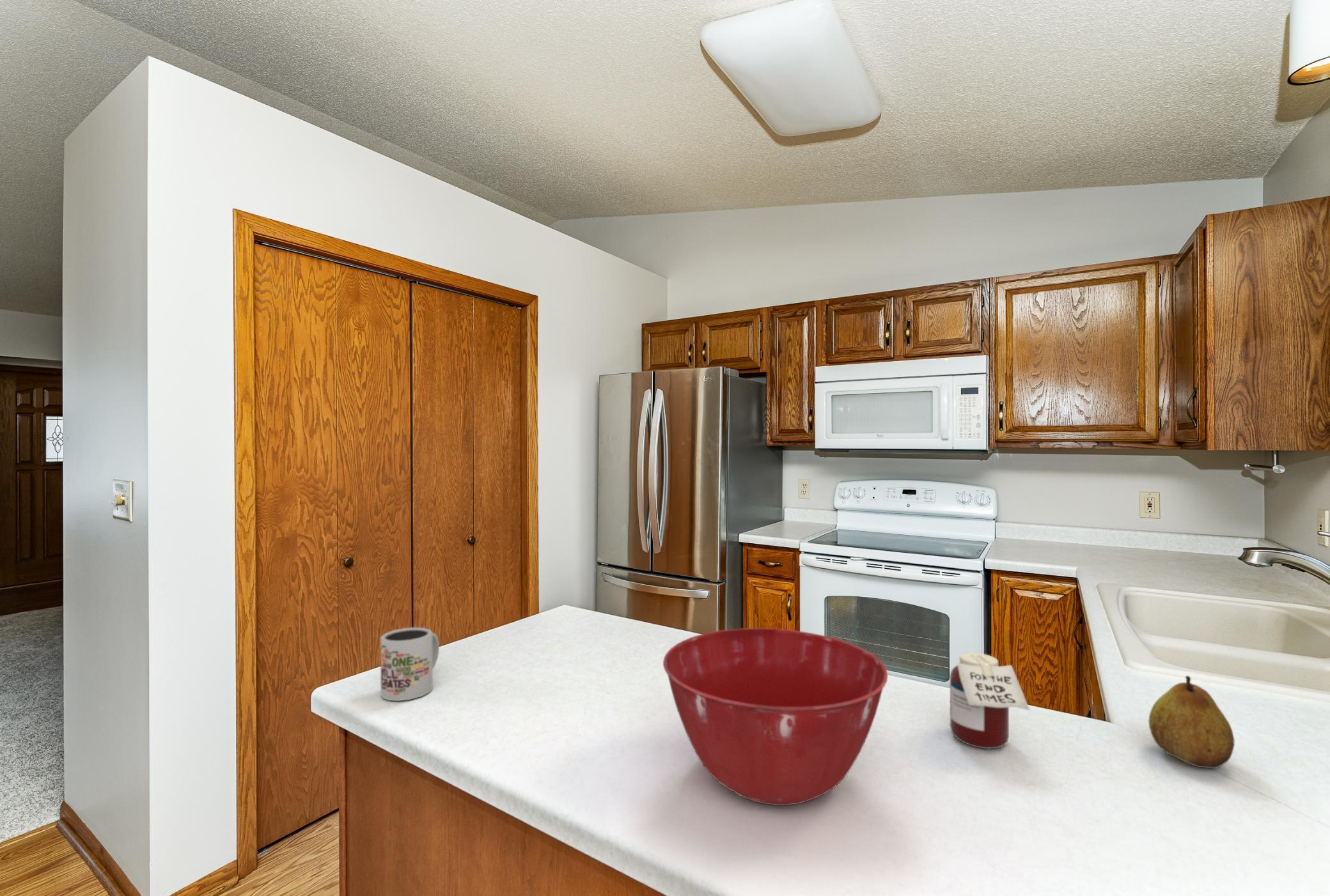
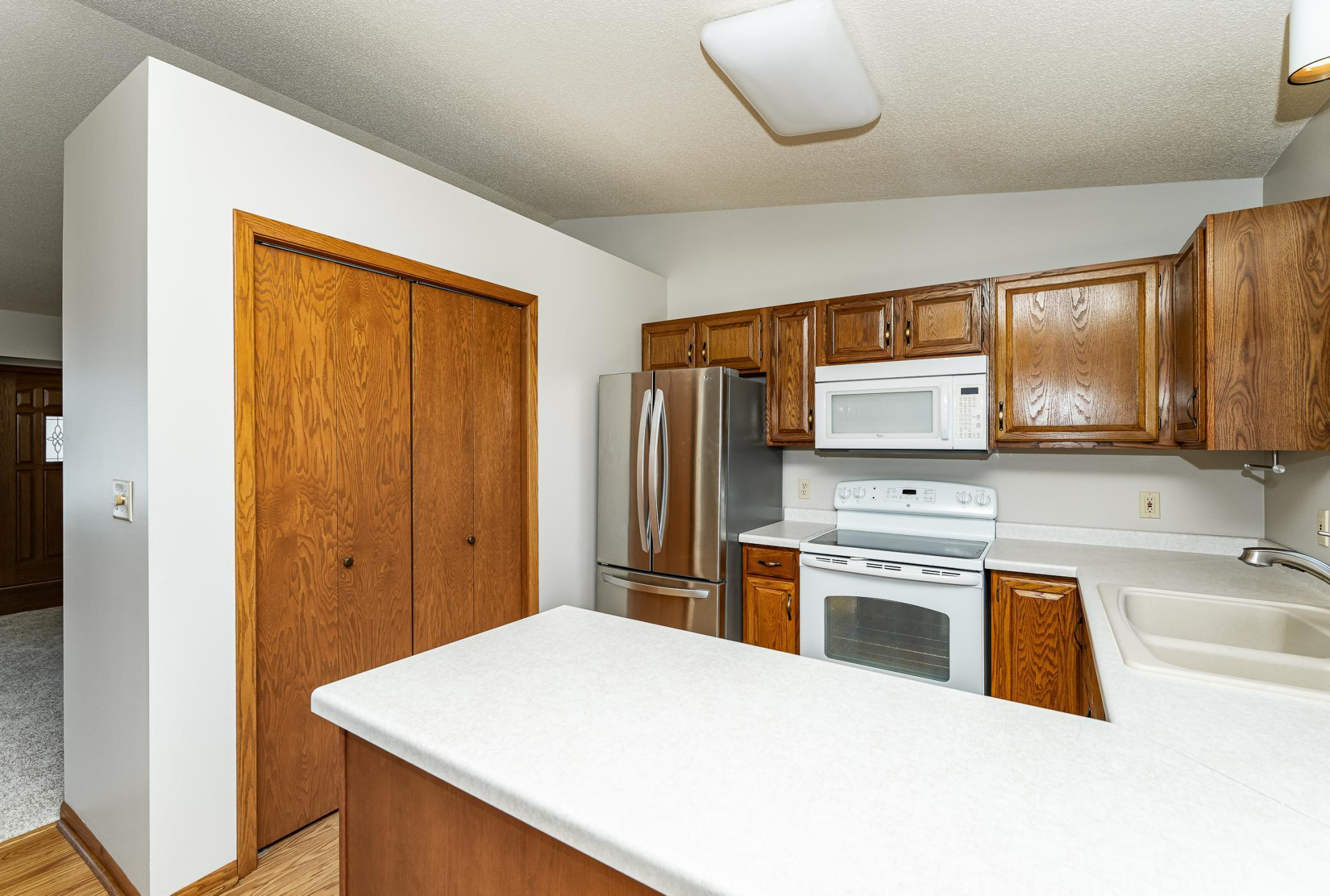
- jar [950,652,1031,749]
- mixing bowl [662,628,888,806]
- mug [380,627,440,702]
- fruit [1148,675,1235,769]
